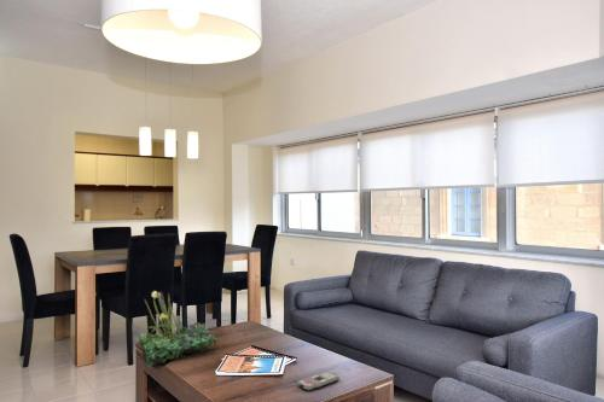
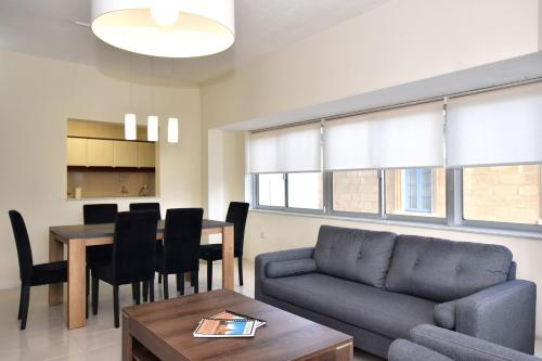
- remote control [296,371,341,392]
- plant [138,290,219,369]
